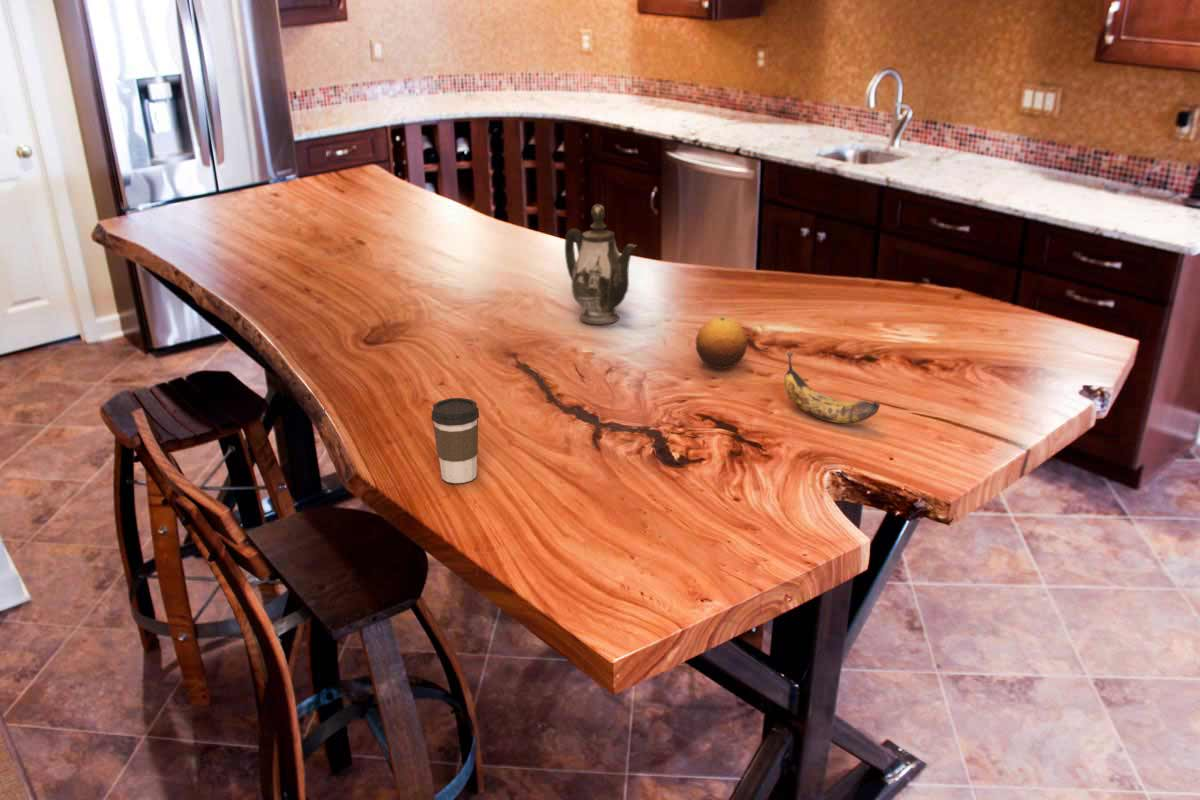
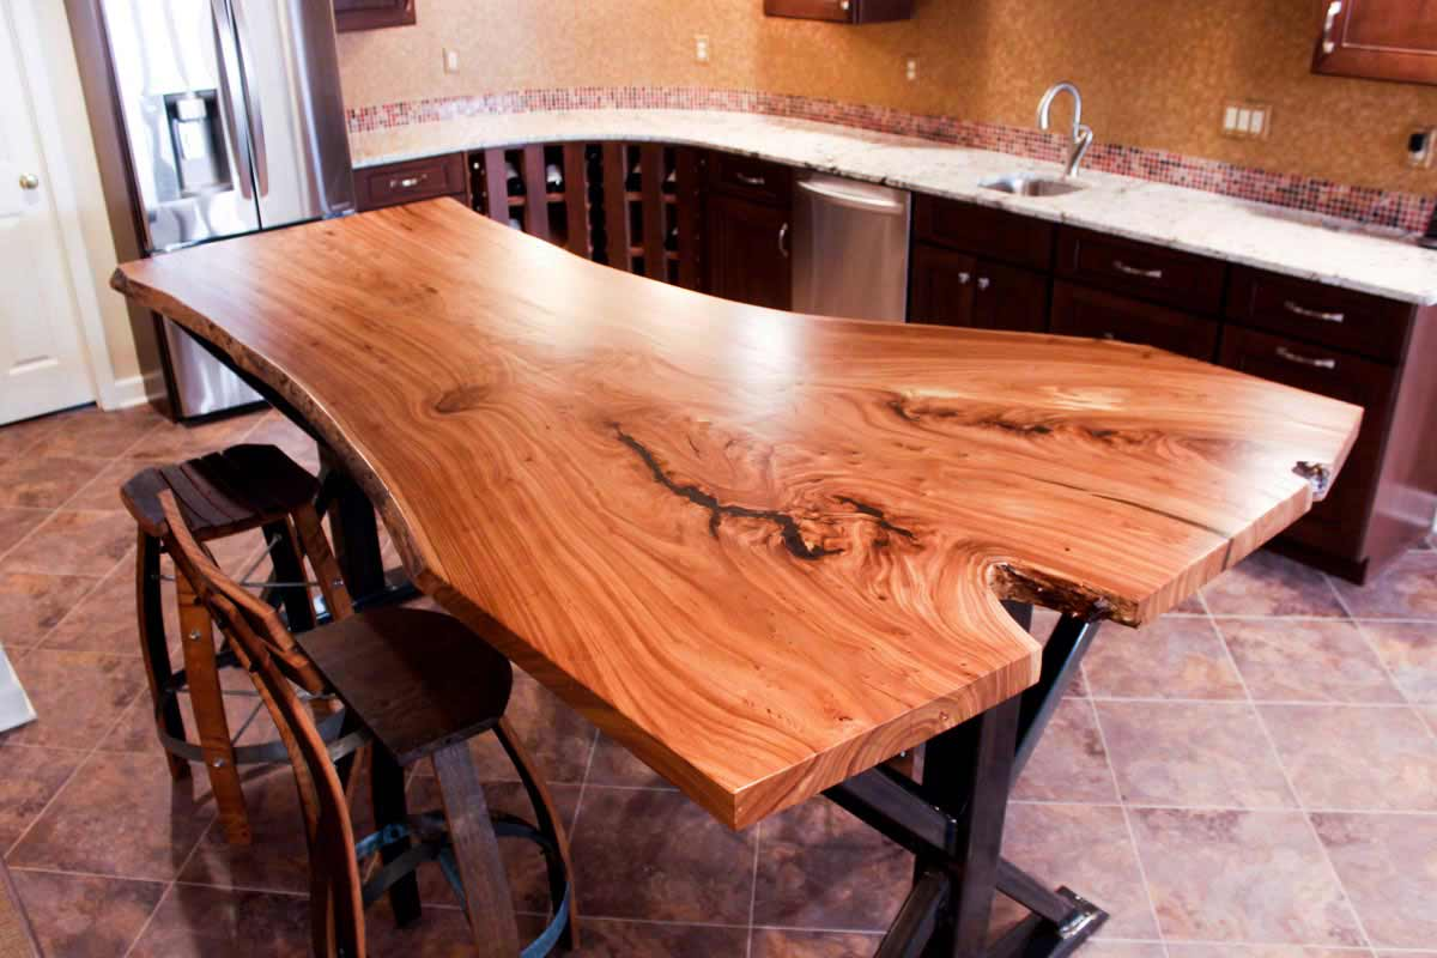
- fruit [695,316,748,370]
- coffee cup [431,397,480,484]
- teapot [564,203,638,326]
- banana [783,349,881,424]
